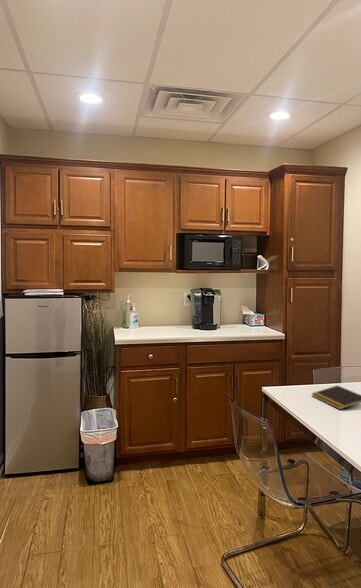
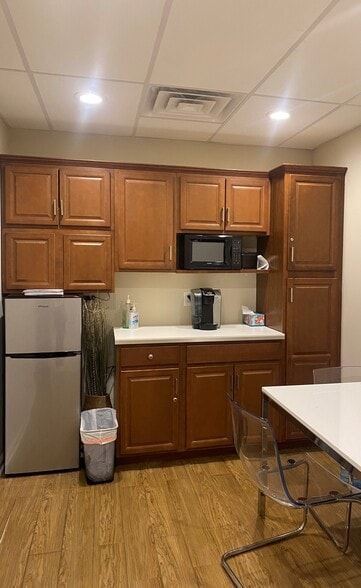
- notepad [310,384,361,410]
